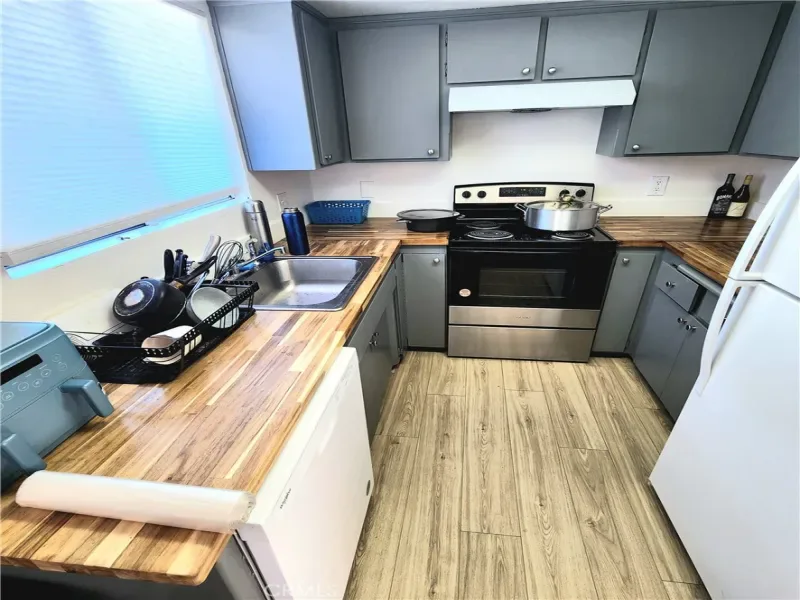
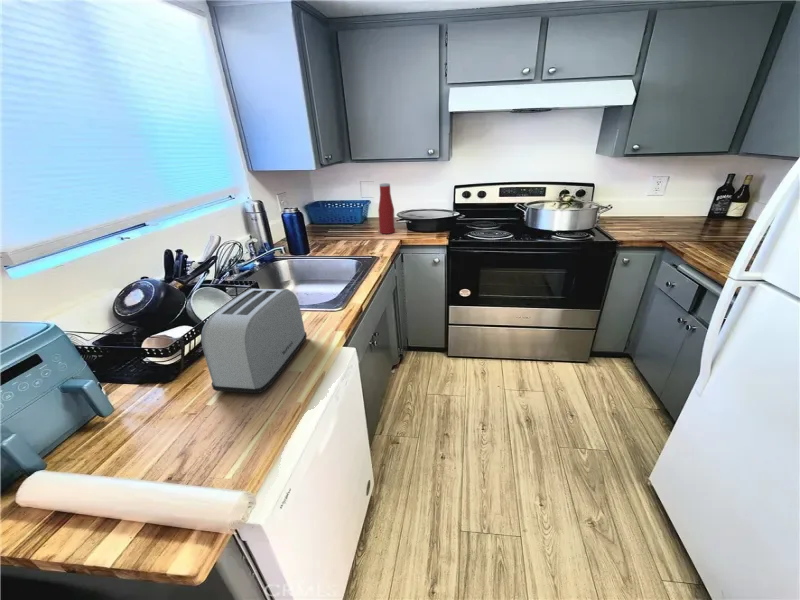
+ toaster [200,287,308,394]
+ bottle [377,182,396,235]
